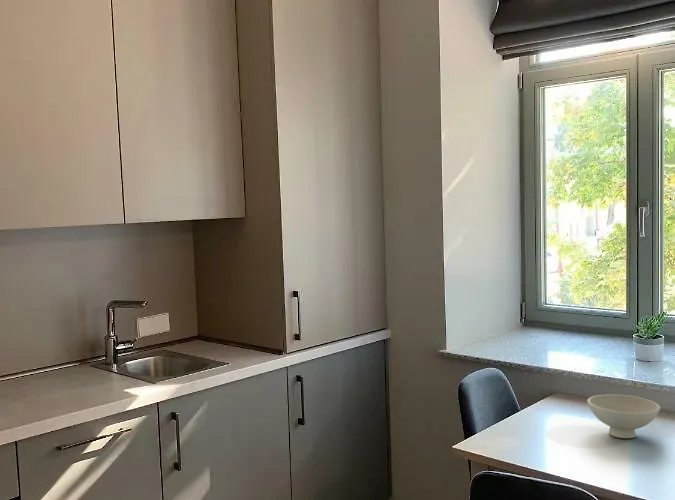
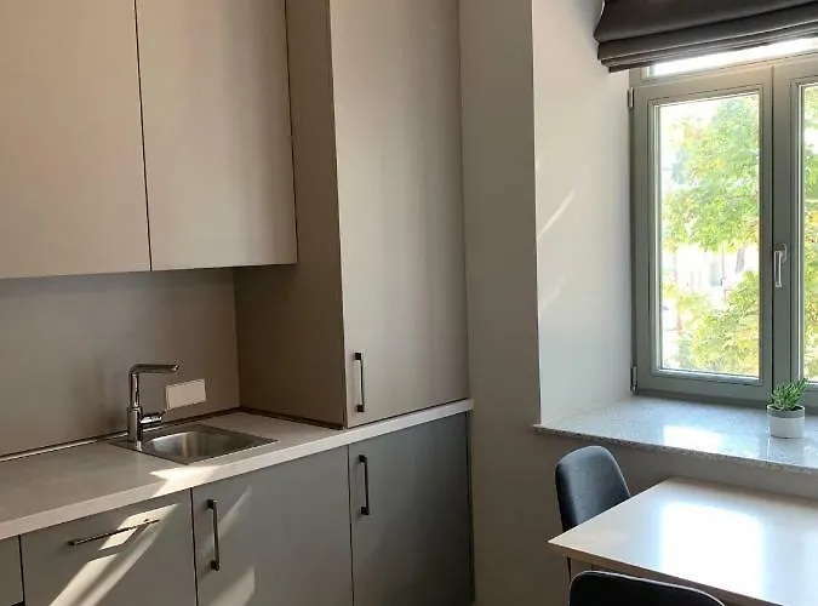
- bowl [586,393,661,439]
